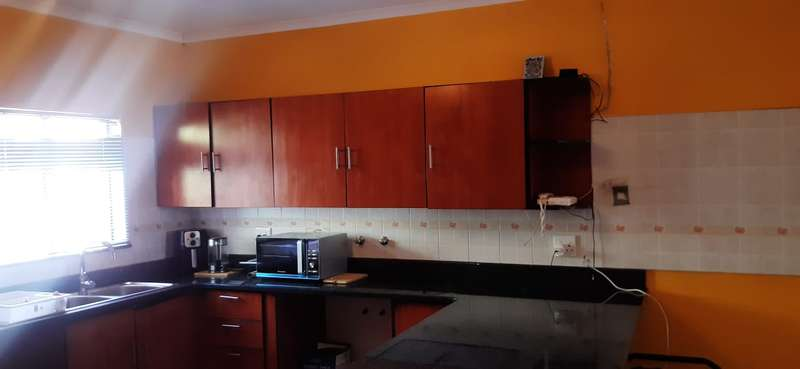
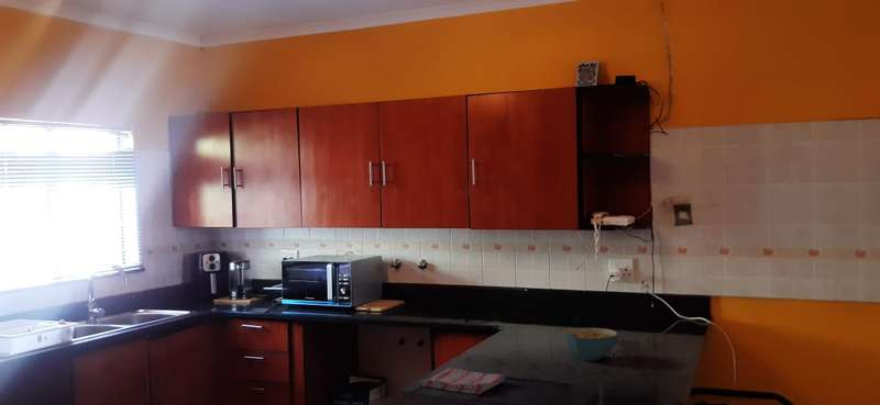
+ dish towel [420,368,507,395]
+ cereal bowl [562,327,619,362]
